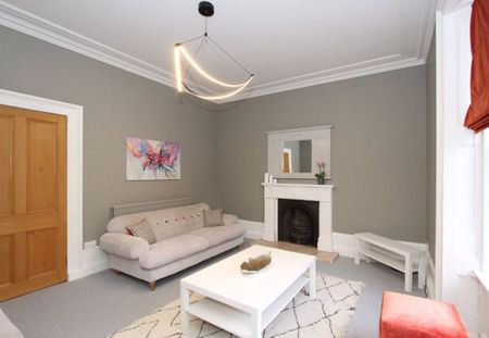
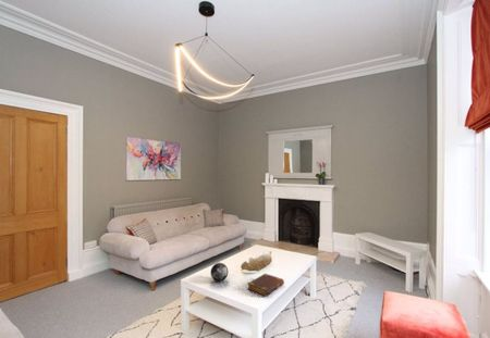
+ book [246,273,285,298]
+ decorative orb [209,262,230,283]
